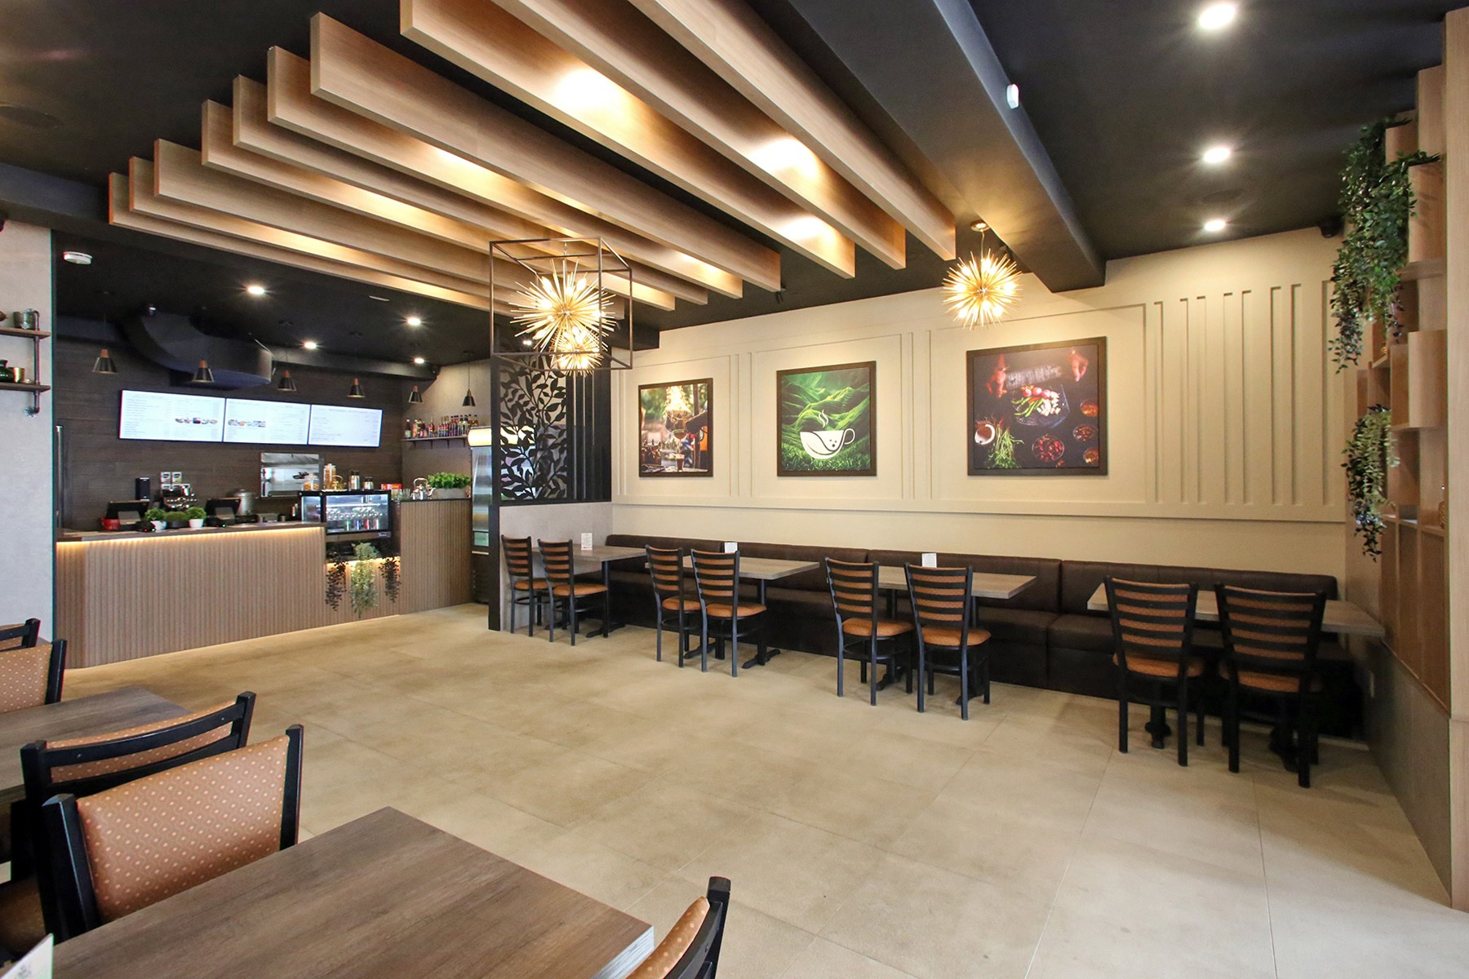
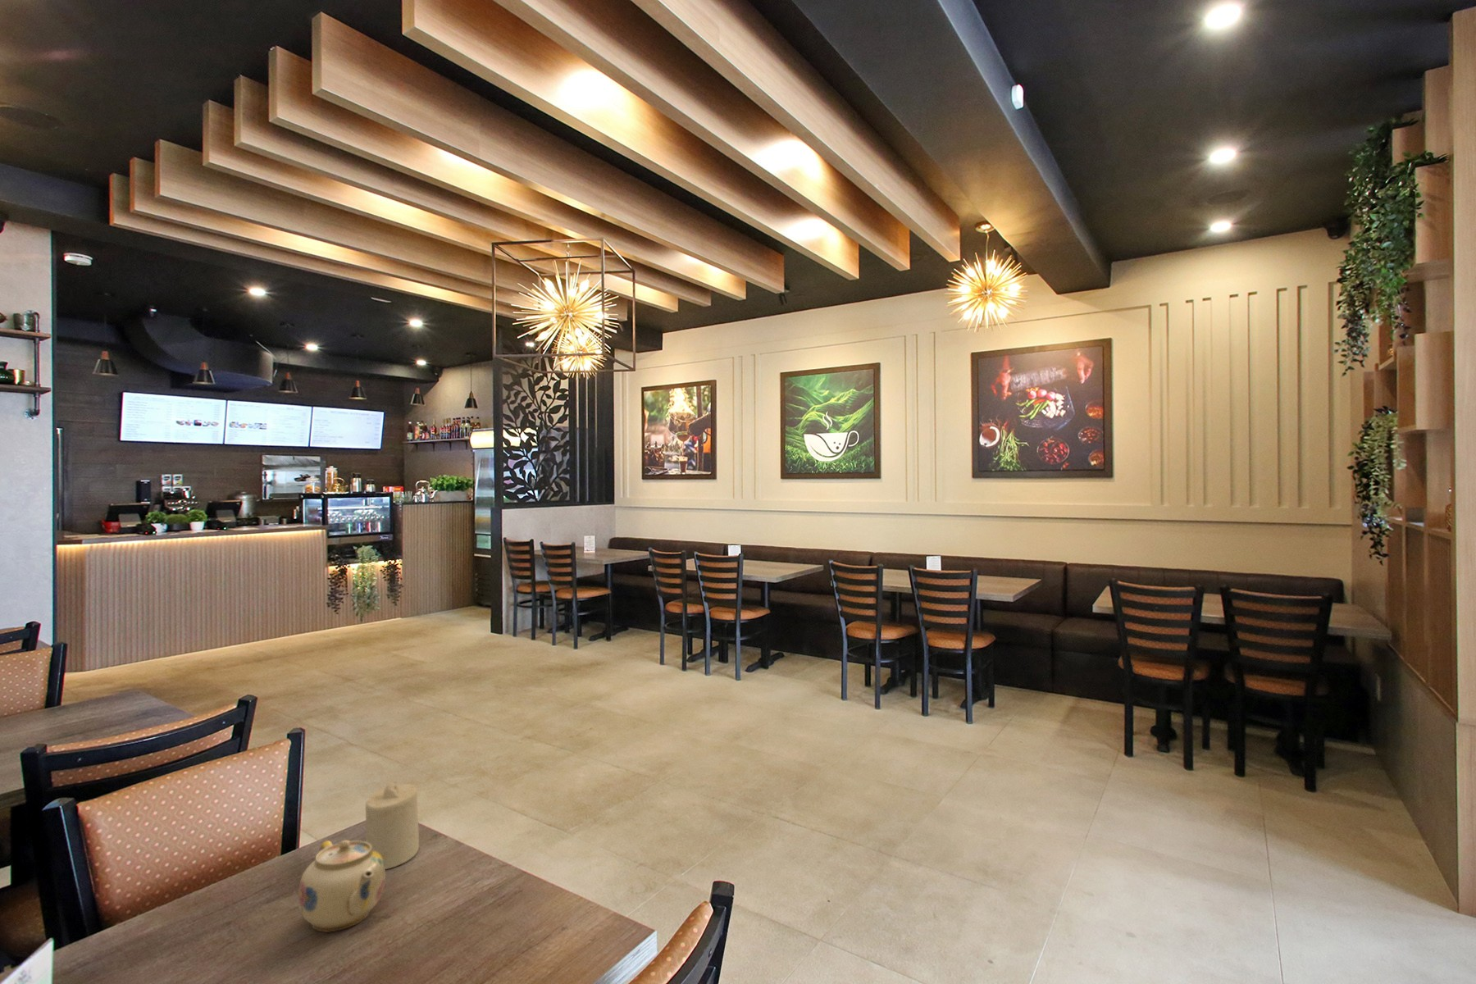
+ teapot [298,839,387,932]
+ candle [365,780,420,870]
